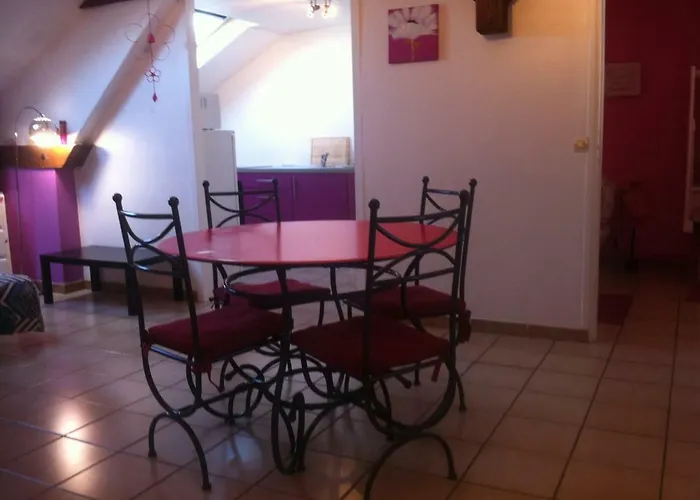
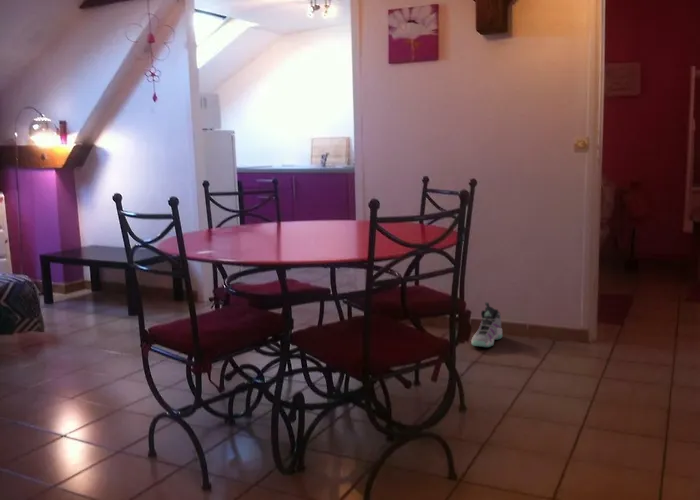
+ sneaker [470,301,503,348]
